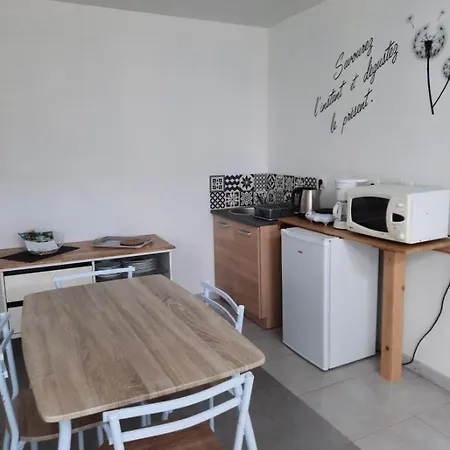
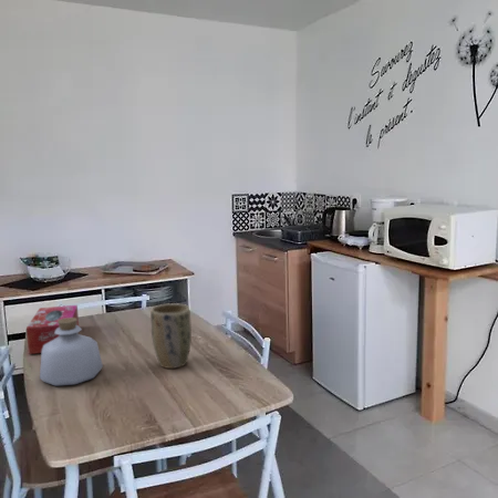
+ tissue box [25,304,80,355]
+ bottle [39,318,104,387]
+ plant pot [149,302,193,370]
